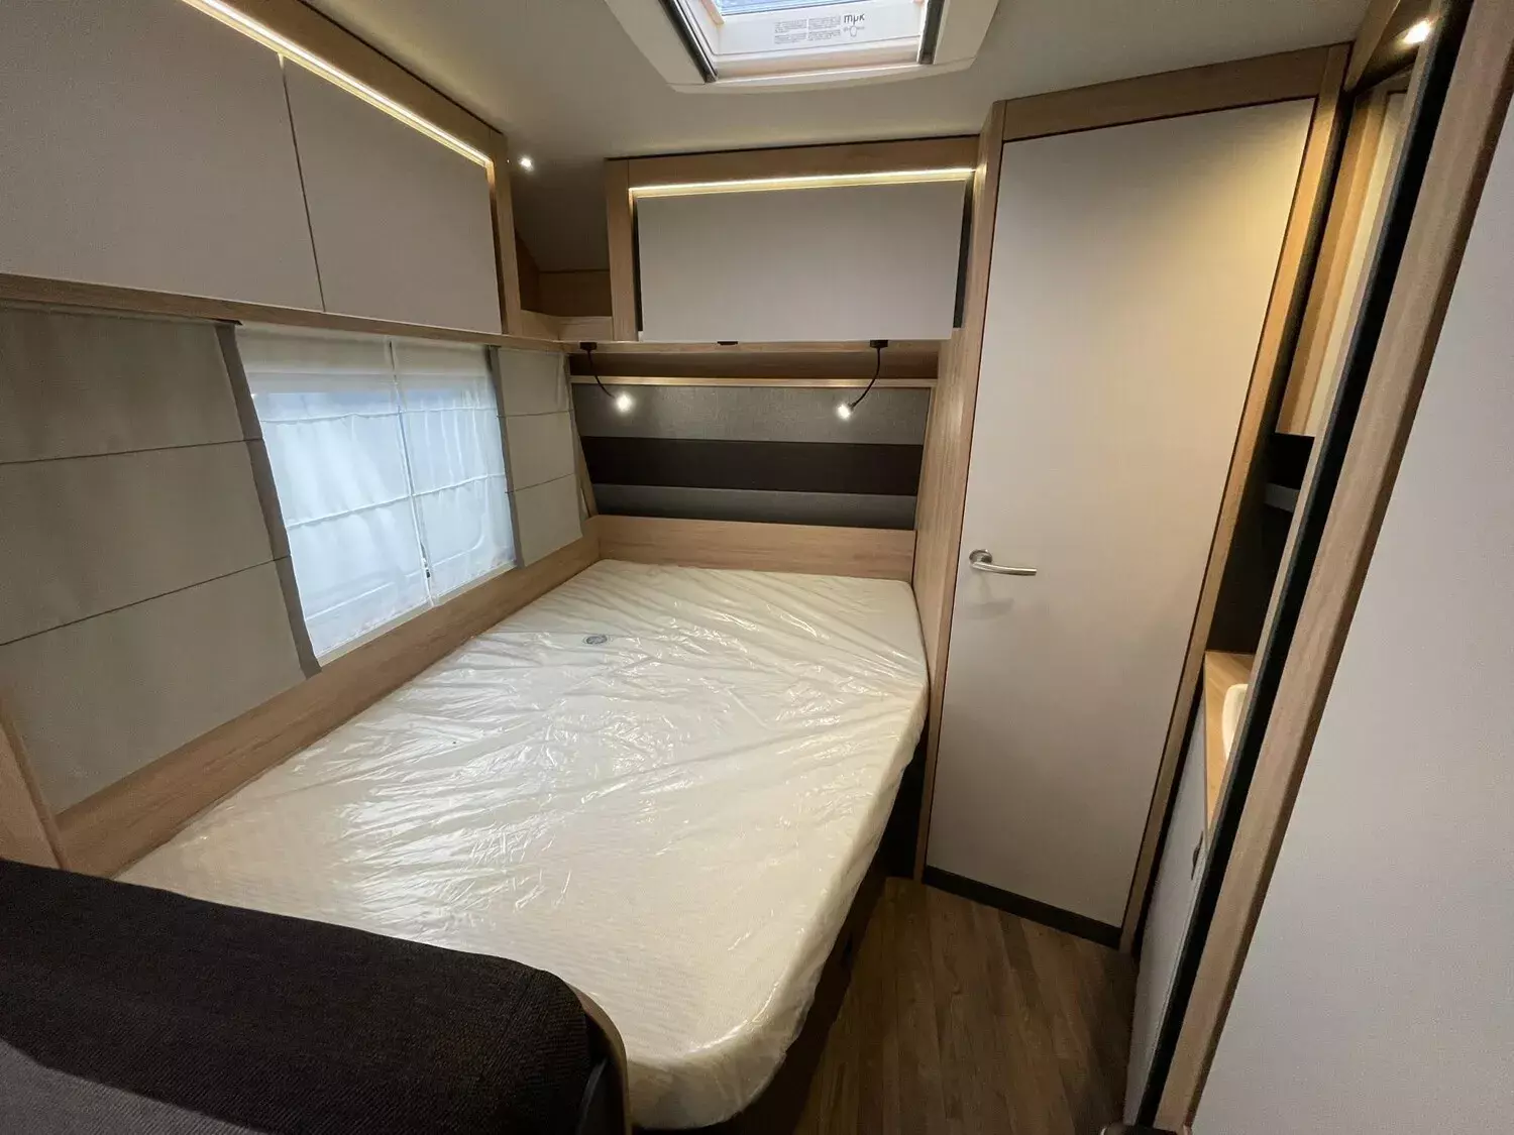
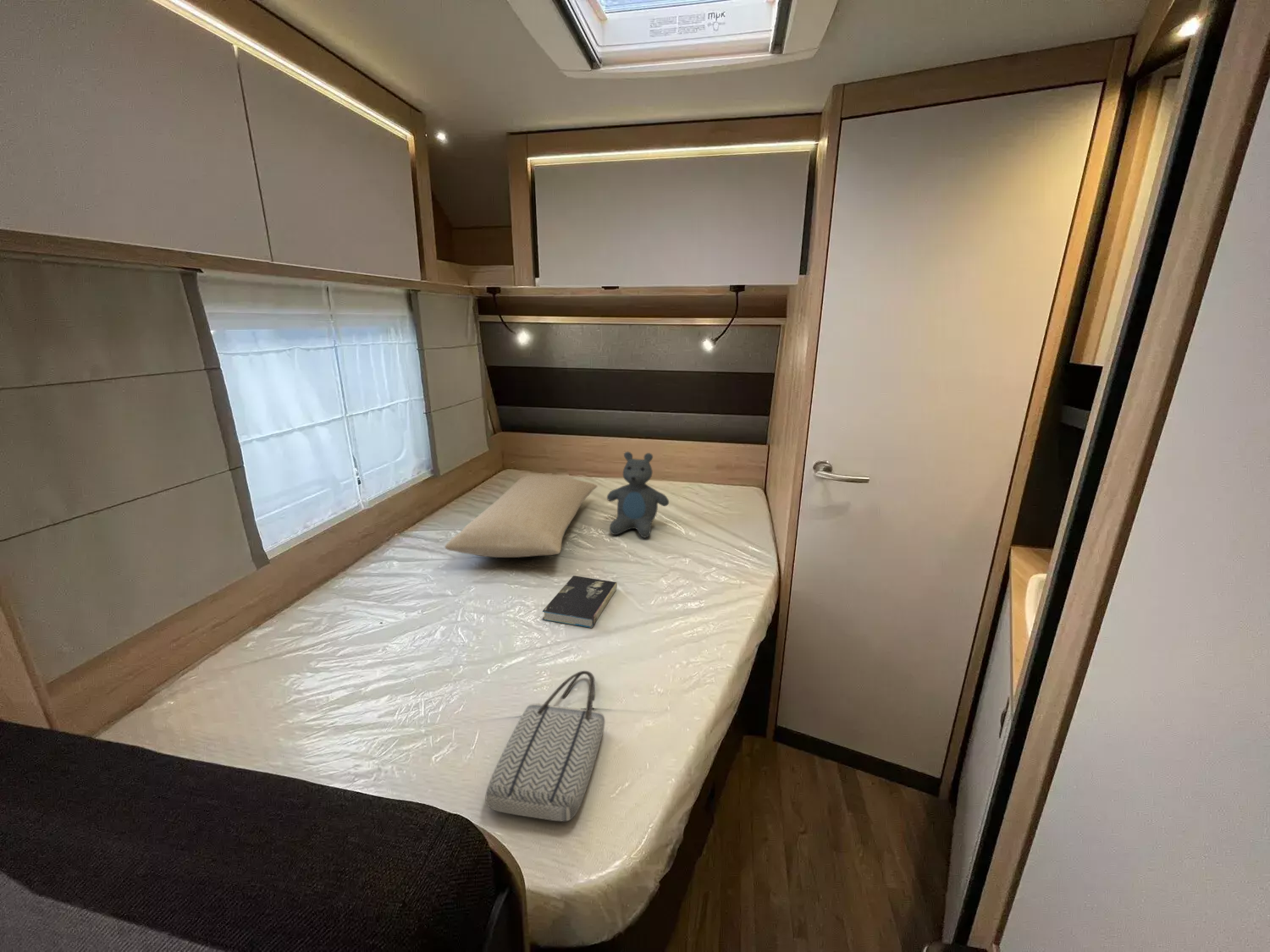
+ teddy bear [606,451,670,539]
+ pillow [444,474,599,559]
+ book [542,575,618,629]
+ tote bag [485,670,605,823]
